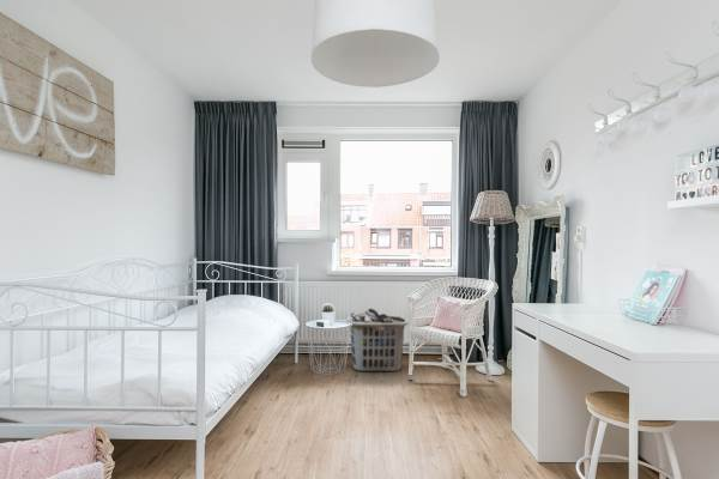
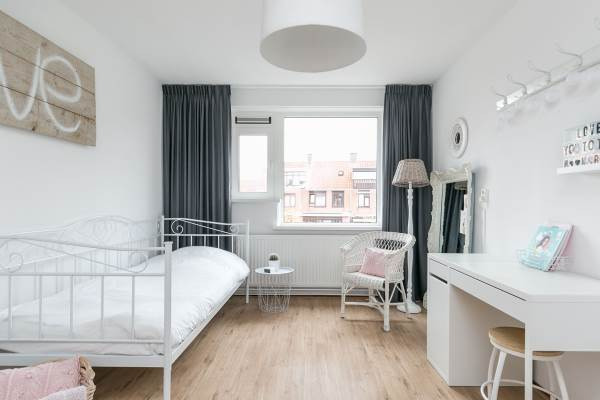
- clothes hamper [346,308,410,372]
